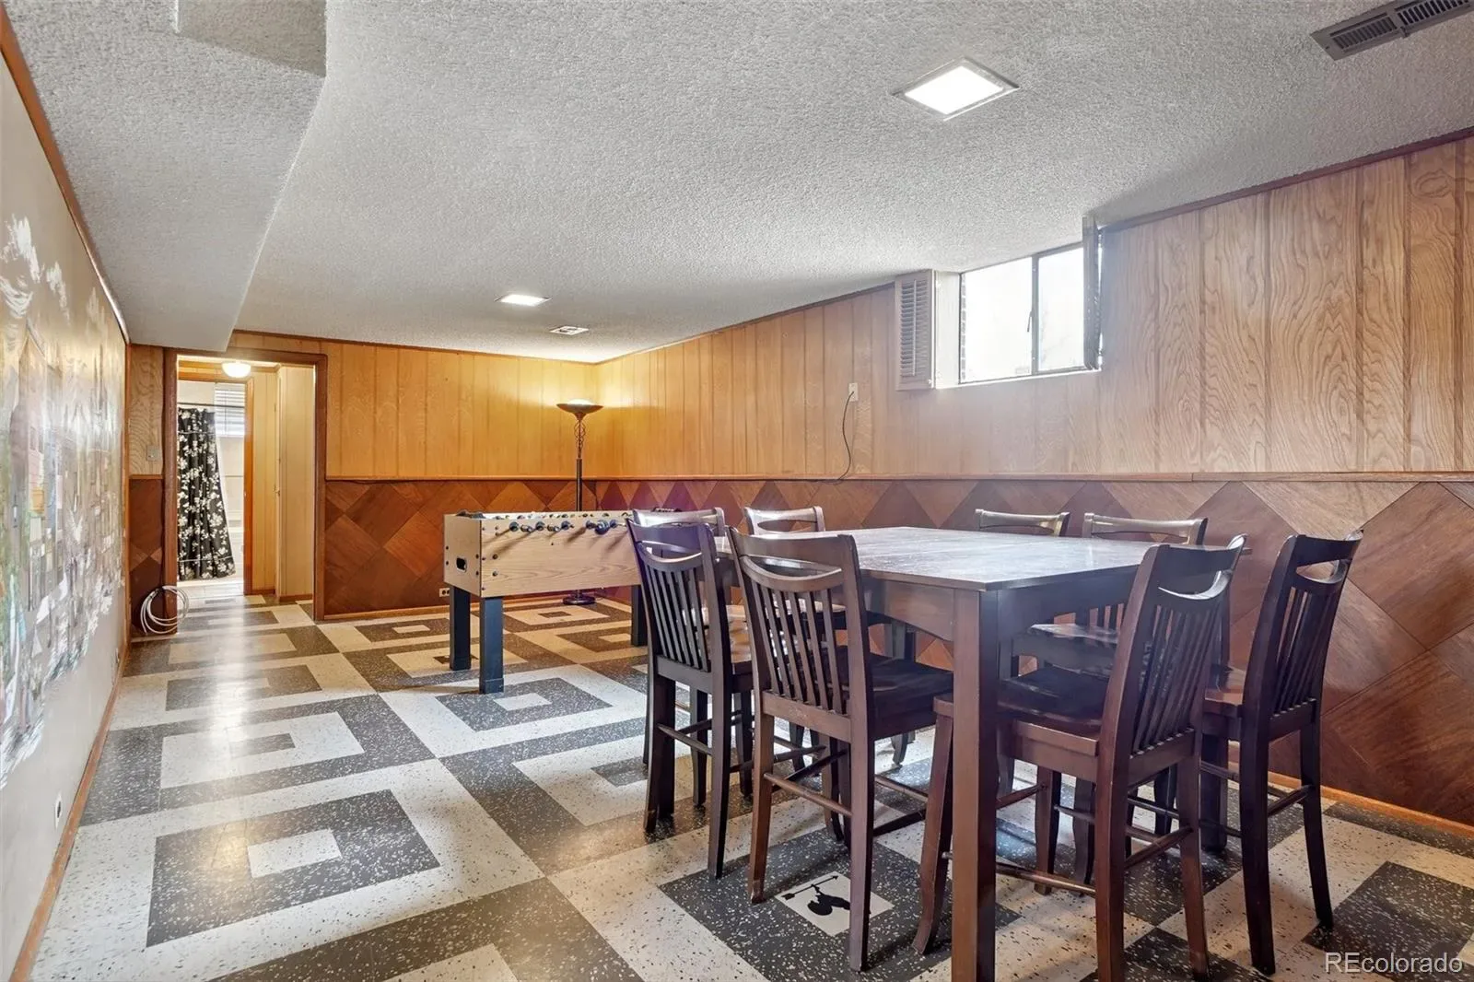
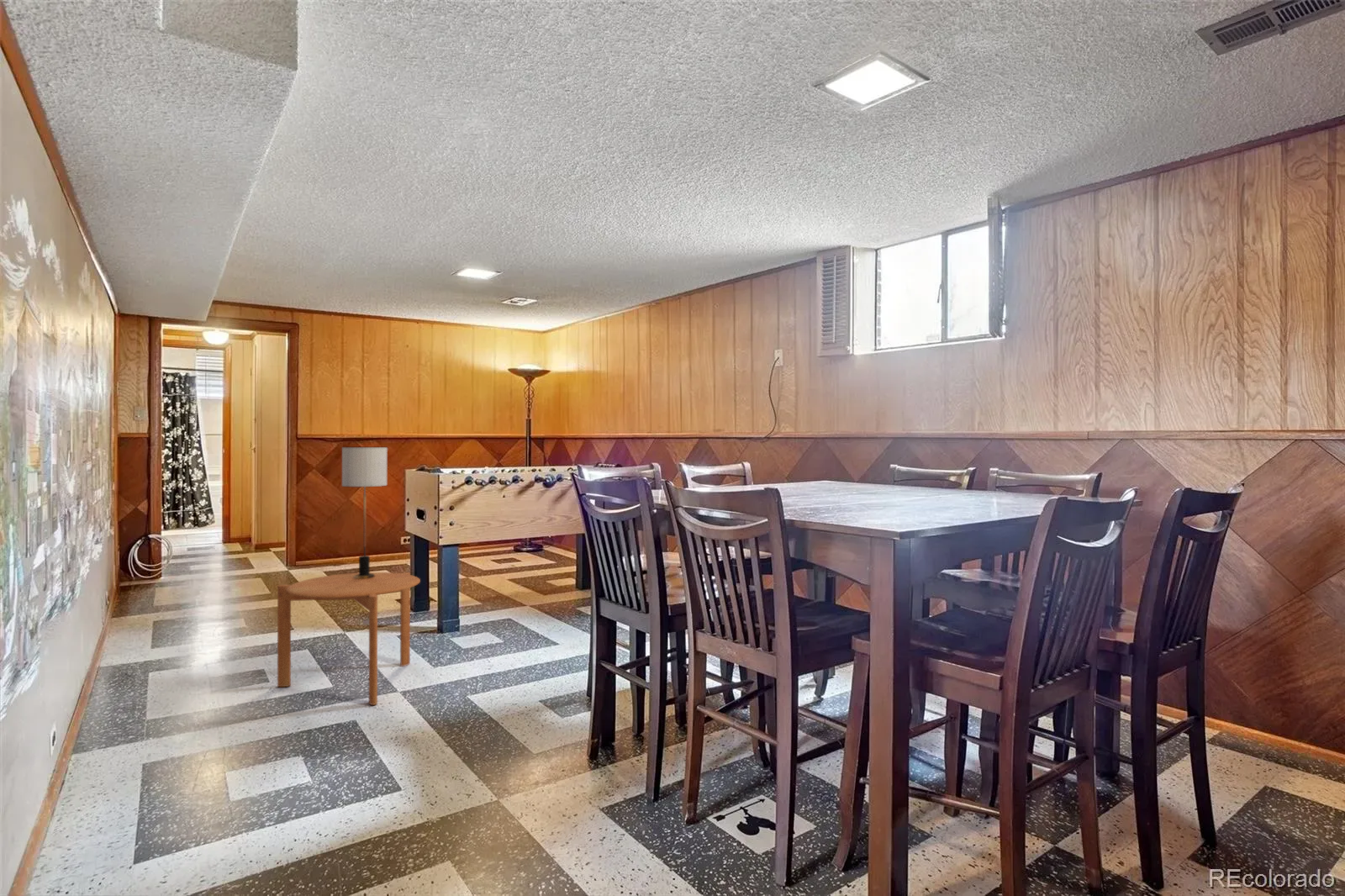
+ side table [277,572,421,706]
+ table lamp [341,446,388,579]
